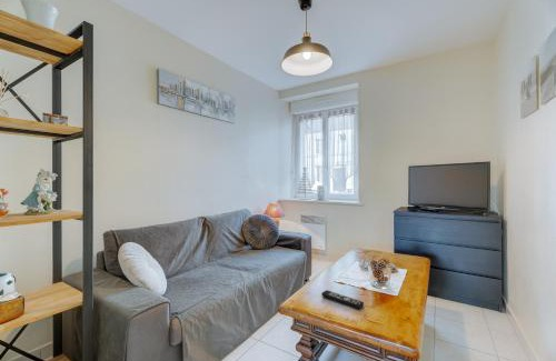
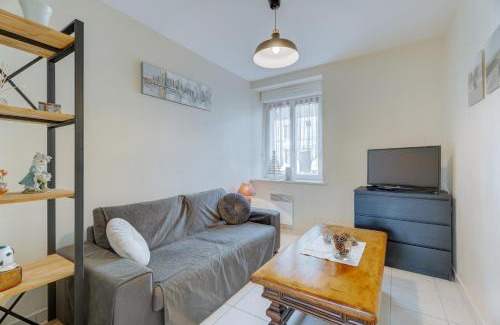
- remote control [320,289,365,310]
